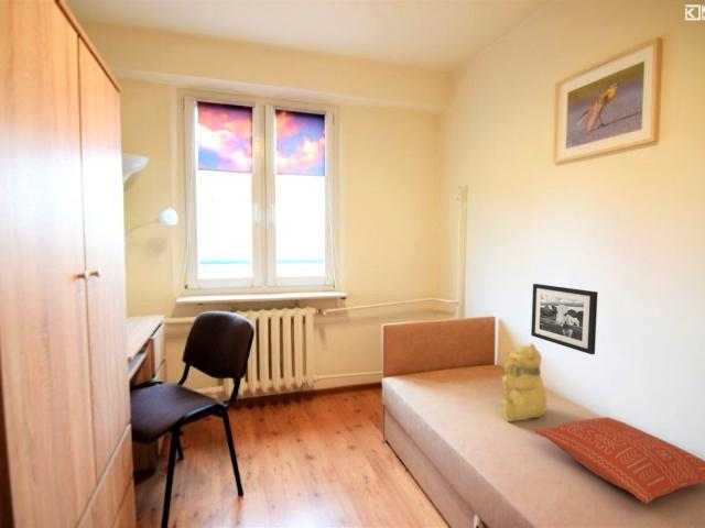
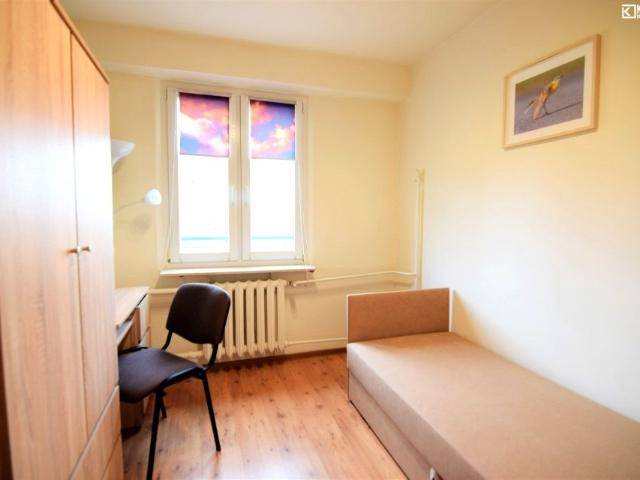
- pillow [533,416,705,504]
- teddy bear [500,342,549,422]
- picture frame [530,283,598,355]
